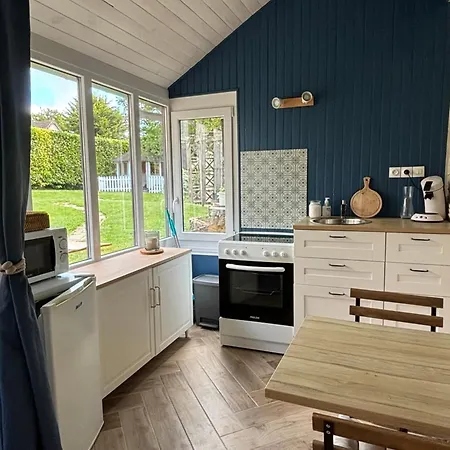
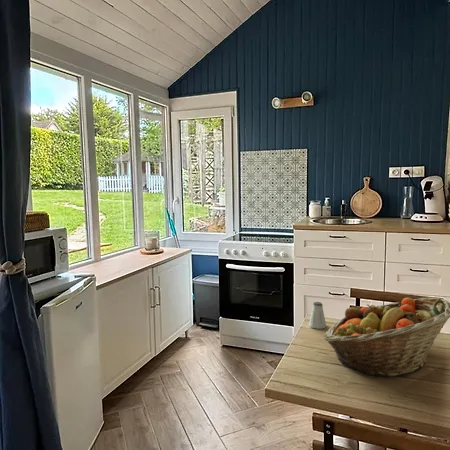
+ fruit basket [323,296,450,377]
+ saltshaker [308,301,327,330]
